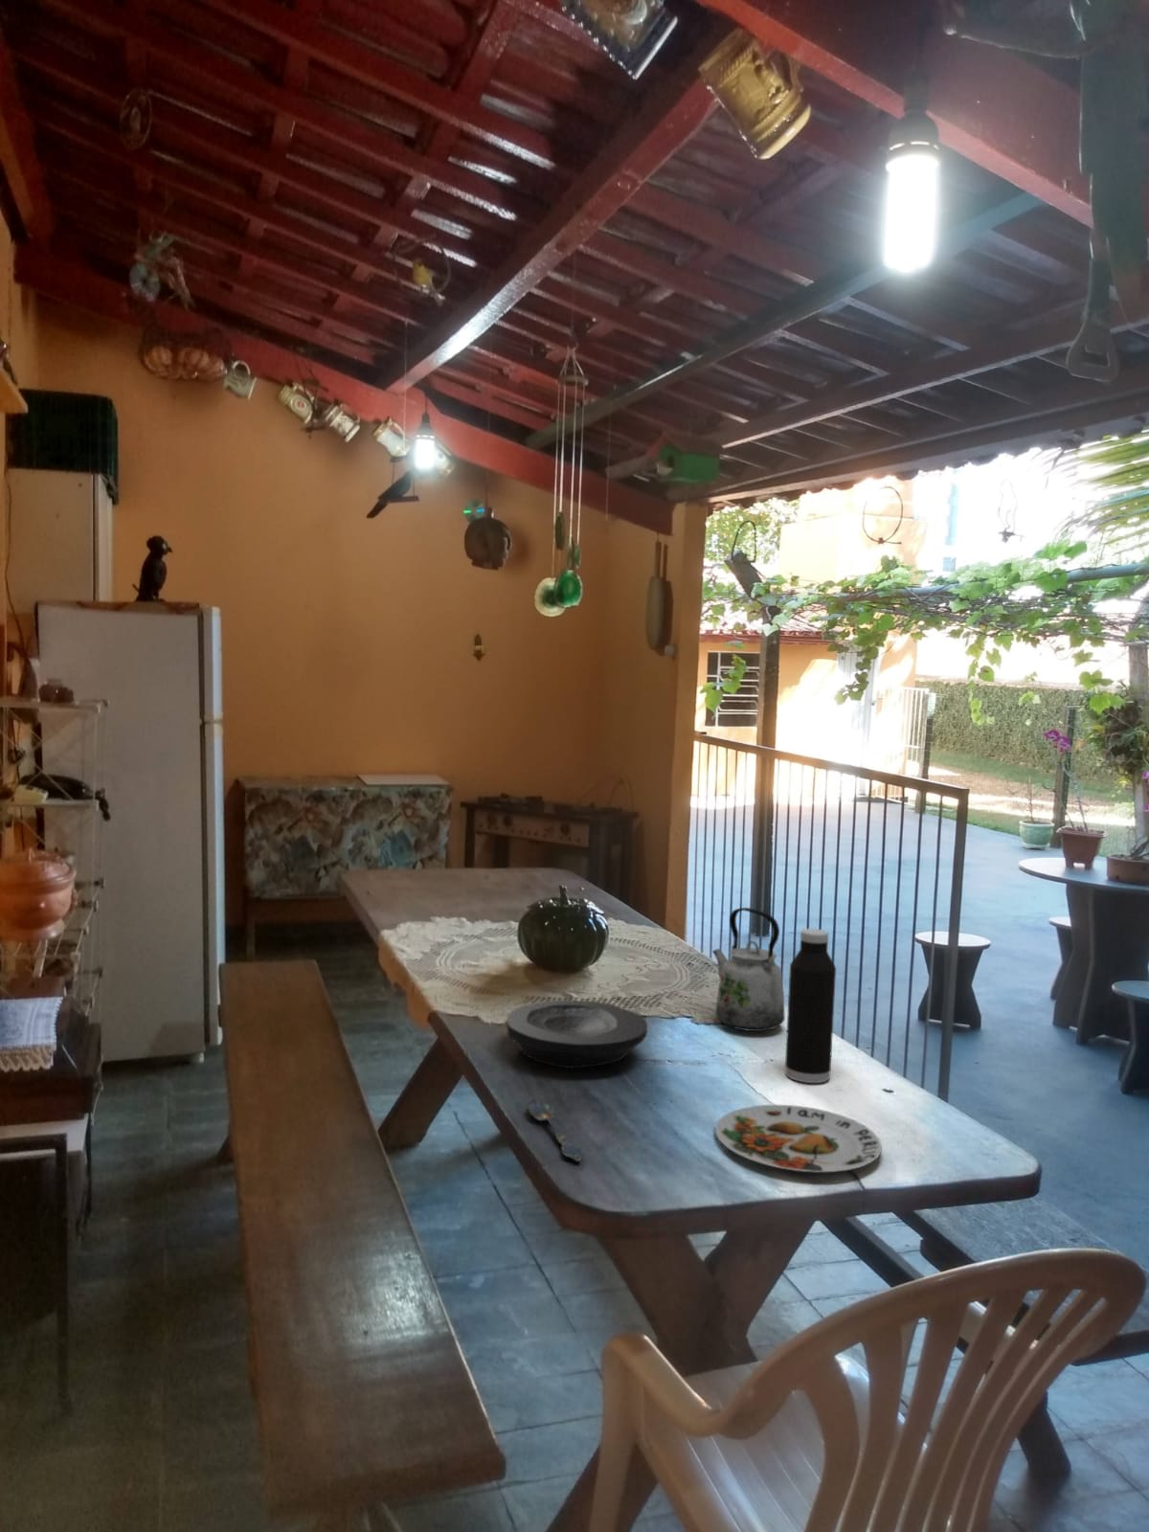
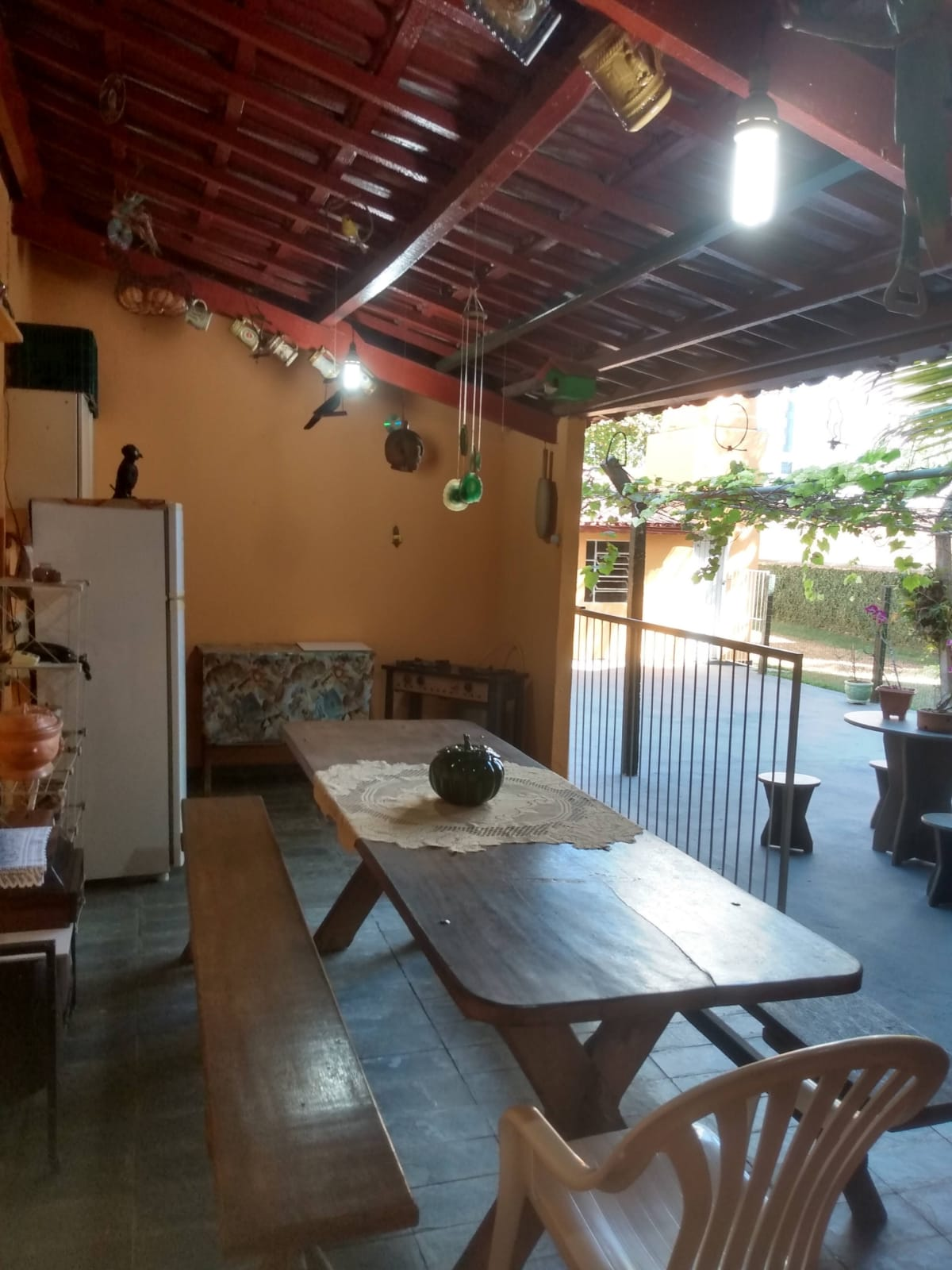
- plate [715,1104,882,1173]
- water bottle [785,928,836,1084]
- kettle [711,907,786,1033]
- spoon [526,1099,584,1163]
- plate [506,1000,648,1070]
